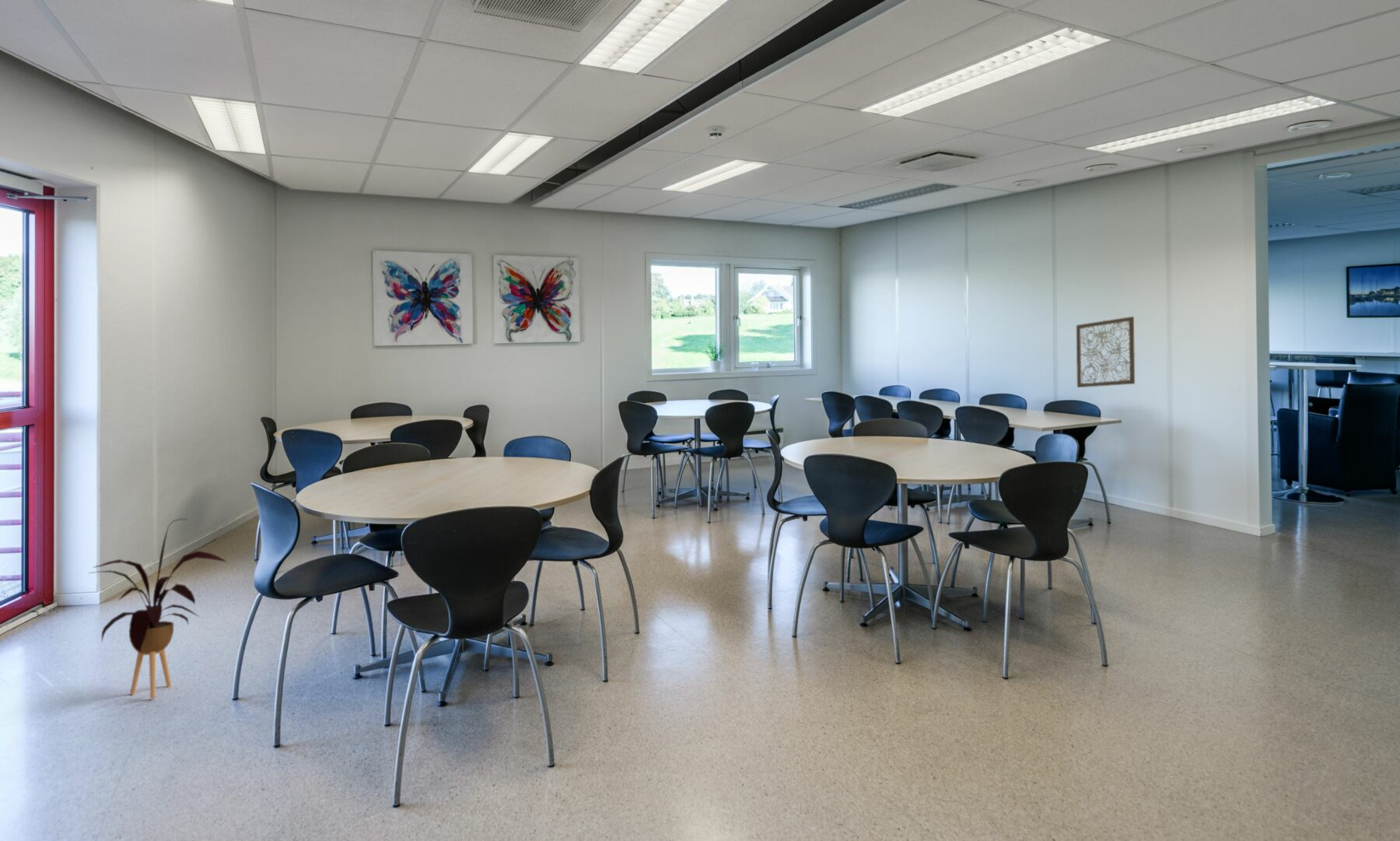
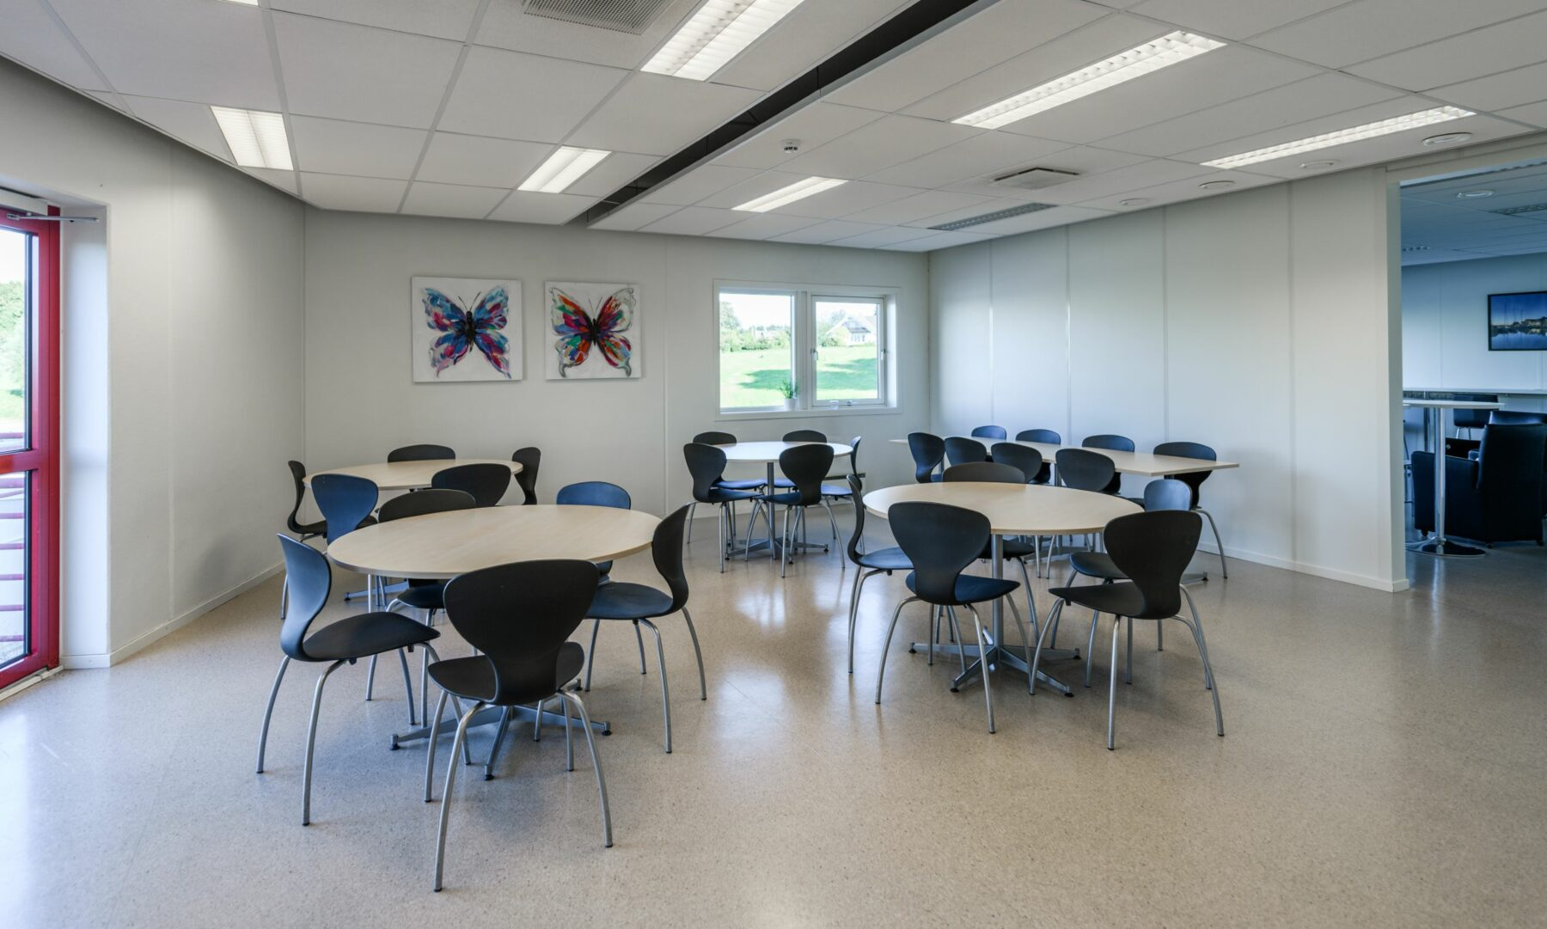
- wall art [1076,316,1136,388]
- house plant [88,518,228,699]
